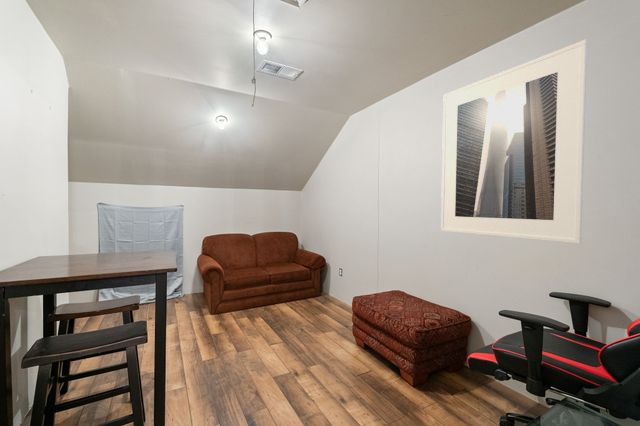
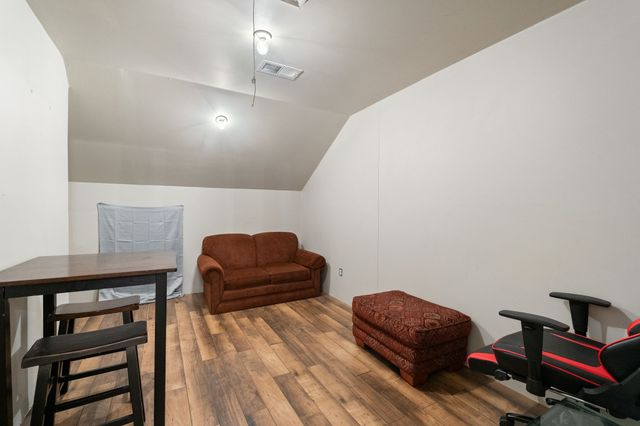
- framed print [440,39,588,245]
